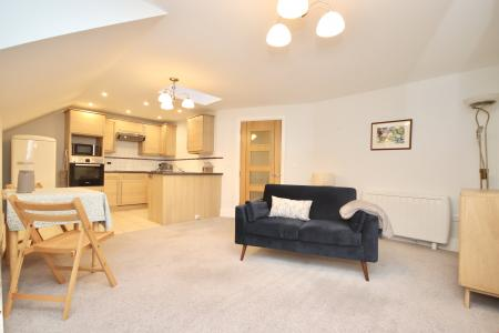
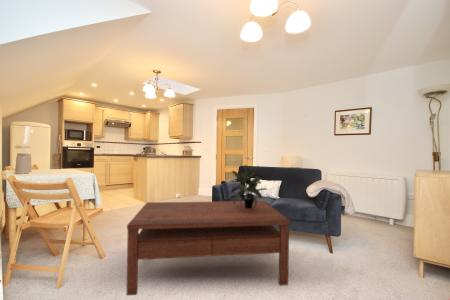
+ coffee table [125,200,291,297]
+ potted plant [230,164,269,208]
